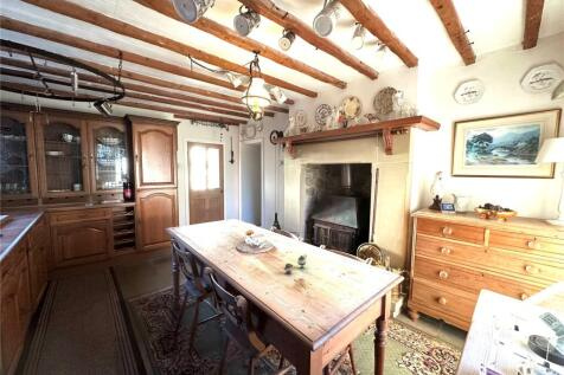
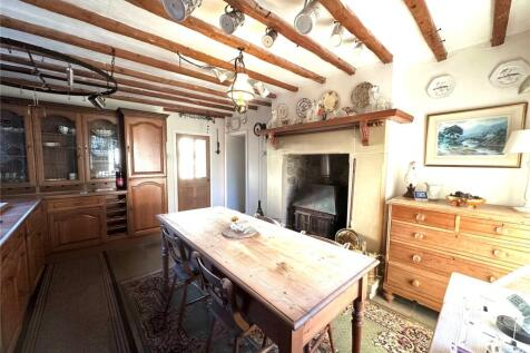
- teapot [283,253,308,274]
